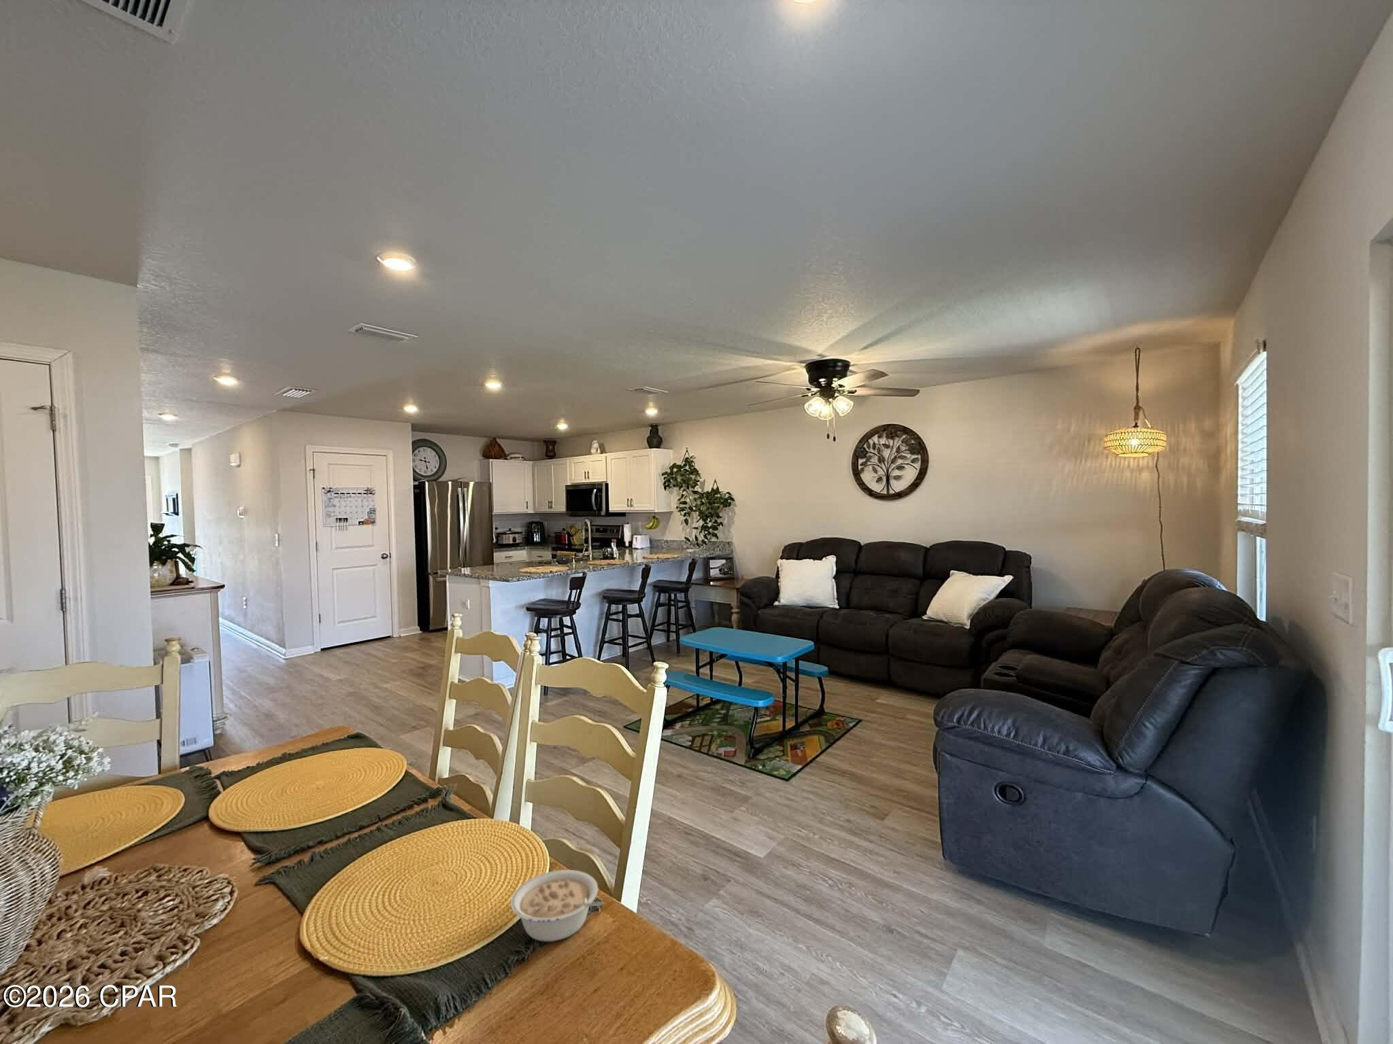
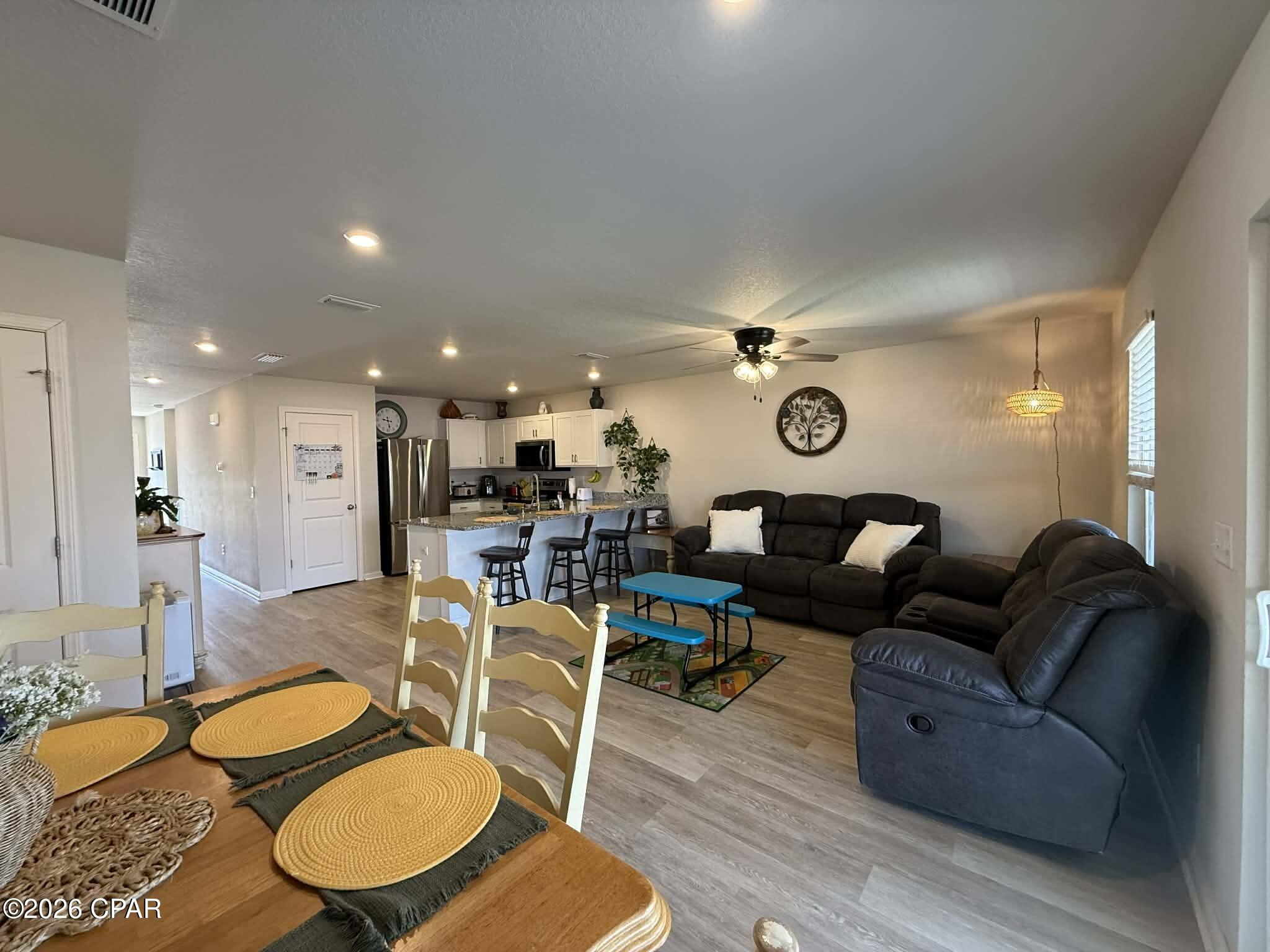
- legume [510,870,605,942]
